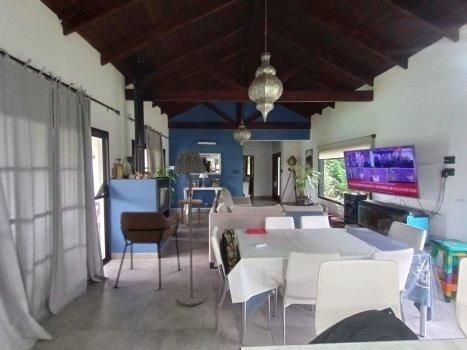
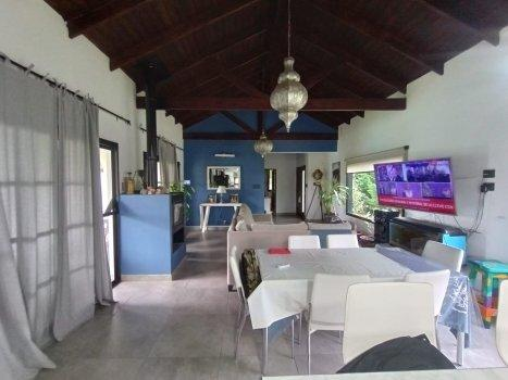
- side table [177,198,203,228]
- armchair [113,210,182,291]
- floor lamp [172,151,208,307]
